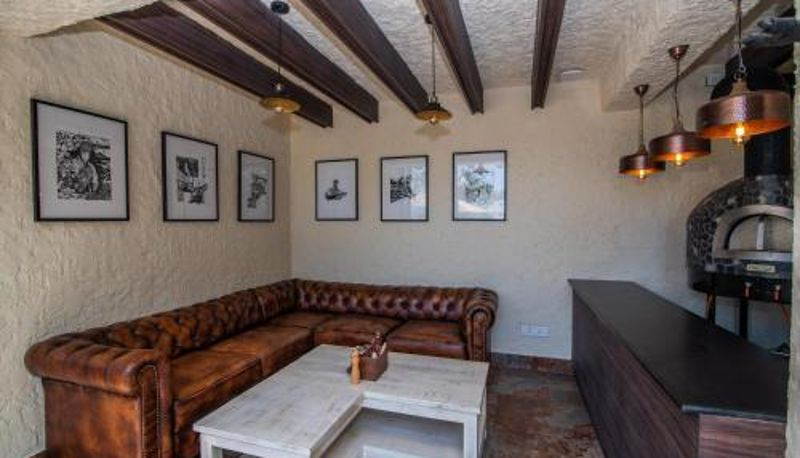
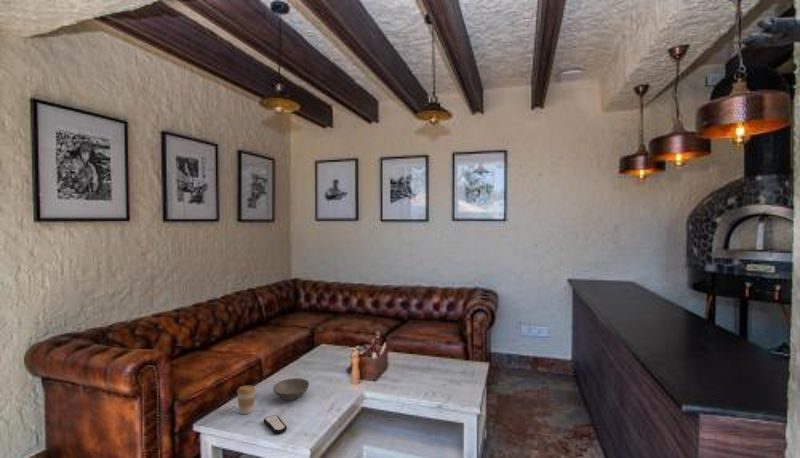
+ coffee cup [236,385,257,415]
+ soup bowl [272,377,310,401]
+ remote control [262,414,288,435]
